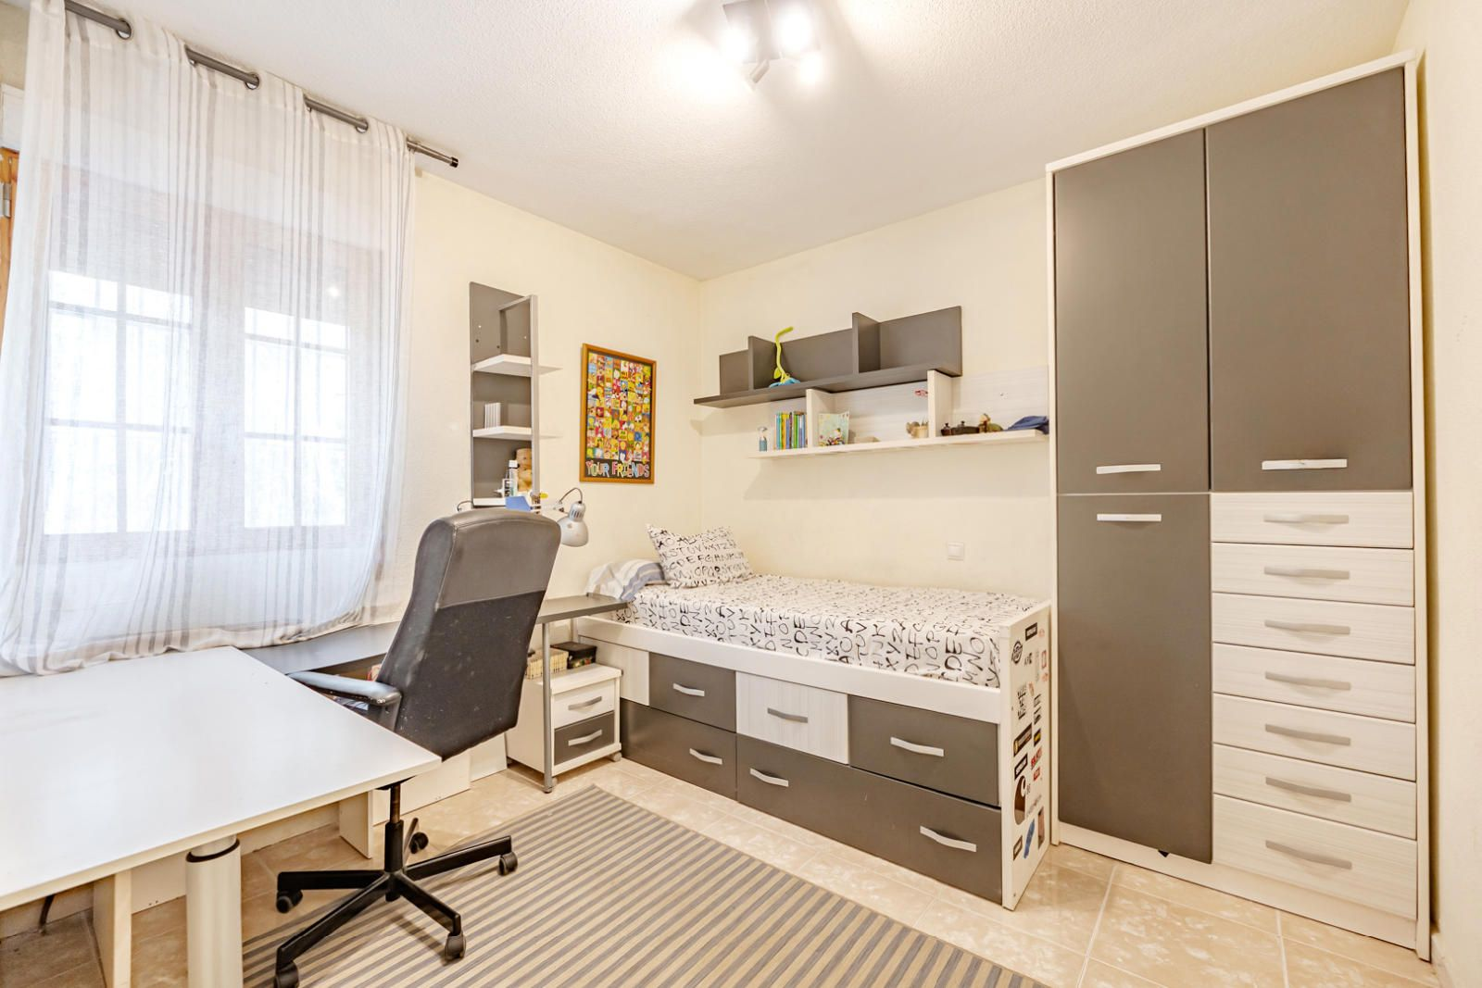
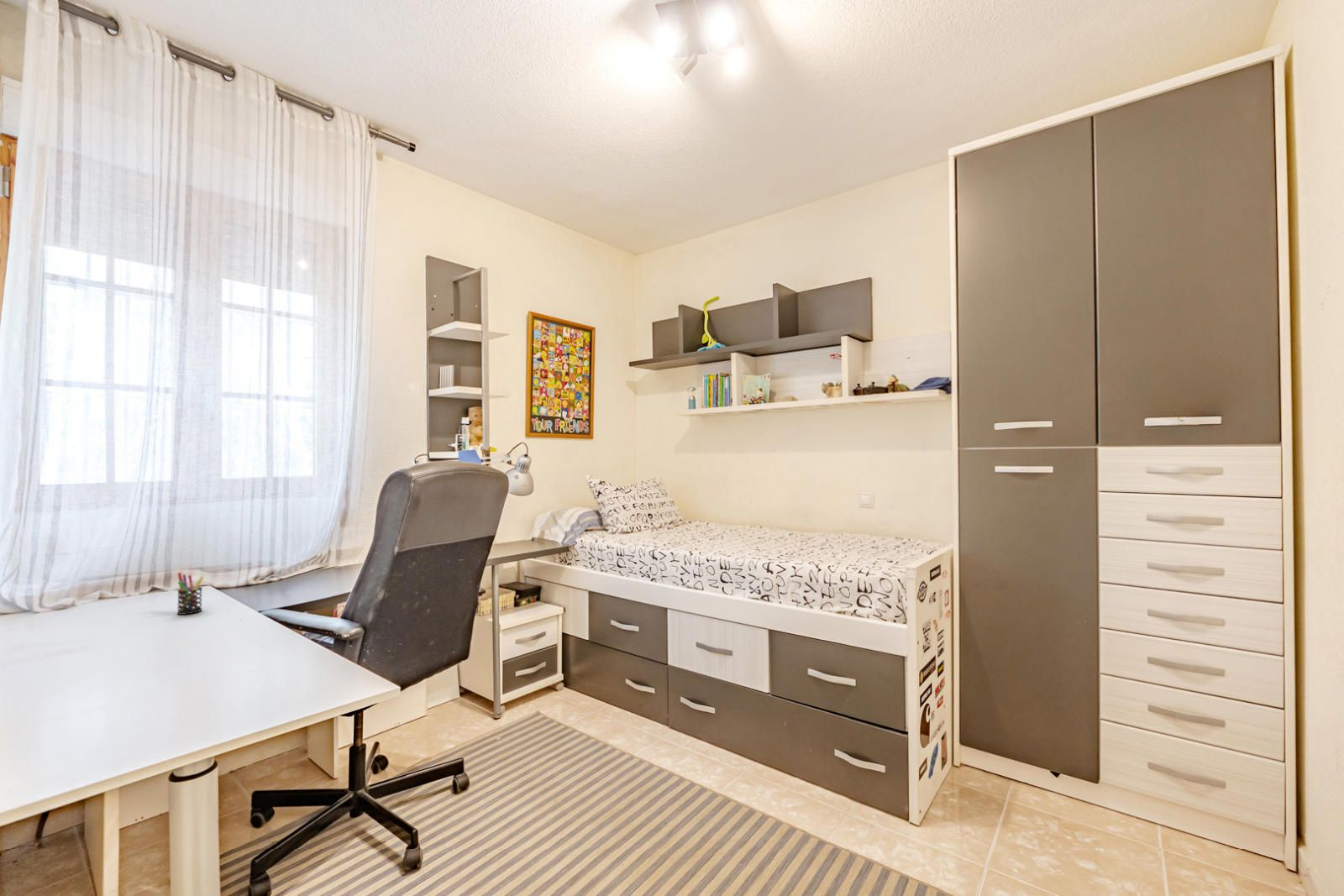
+ pen holder [176,572,205,616]
